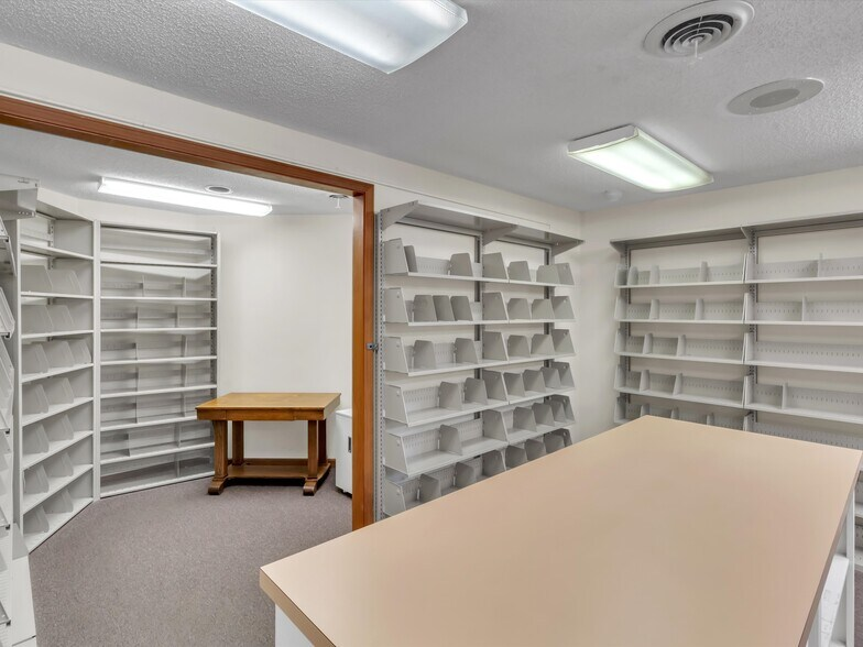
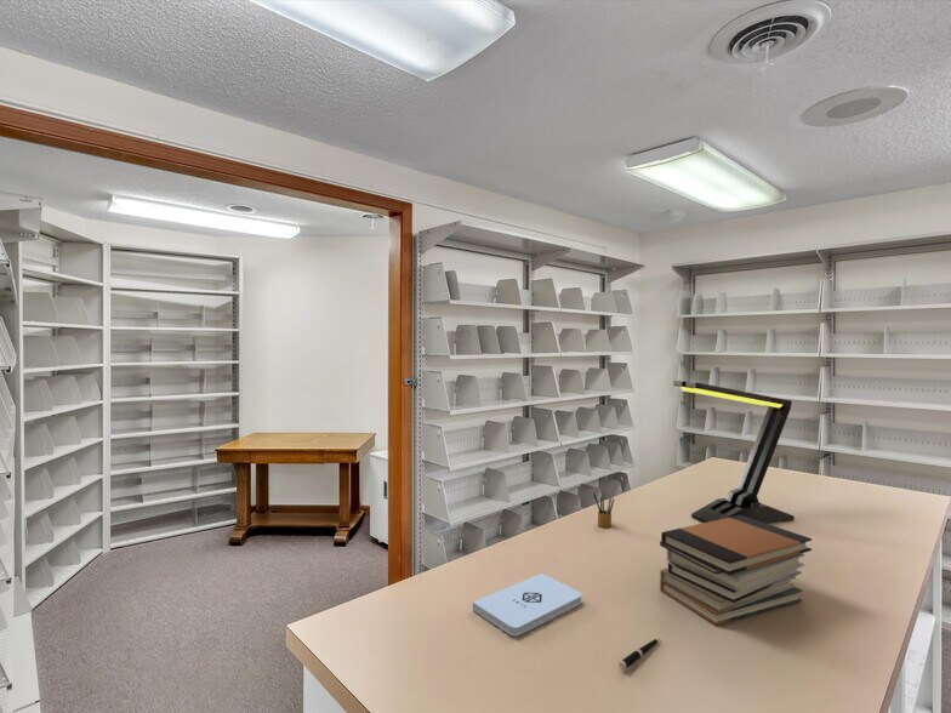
+ book stack [659,515,813,627]
+ pencil box [592,491,616,529]
+ pen [617,637,662,672]
+ desk lamp [672,380,796,524]
+ notepad [472,572,583,638]
